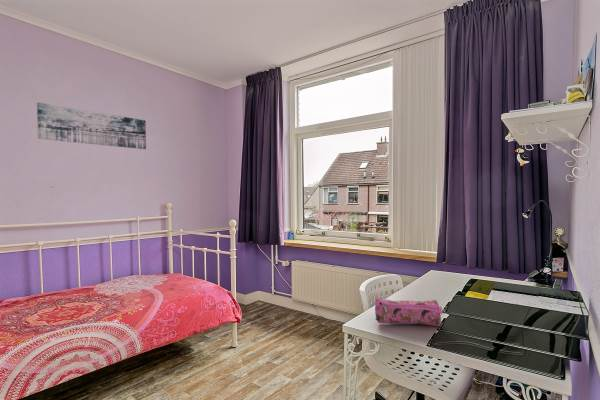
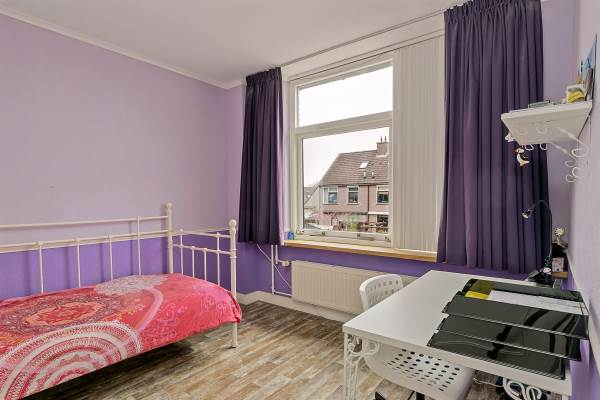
- wall art [36,101,147,150]
- pencil case [374,296,444,327]
